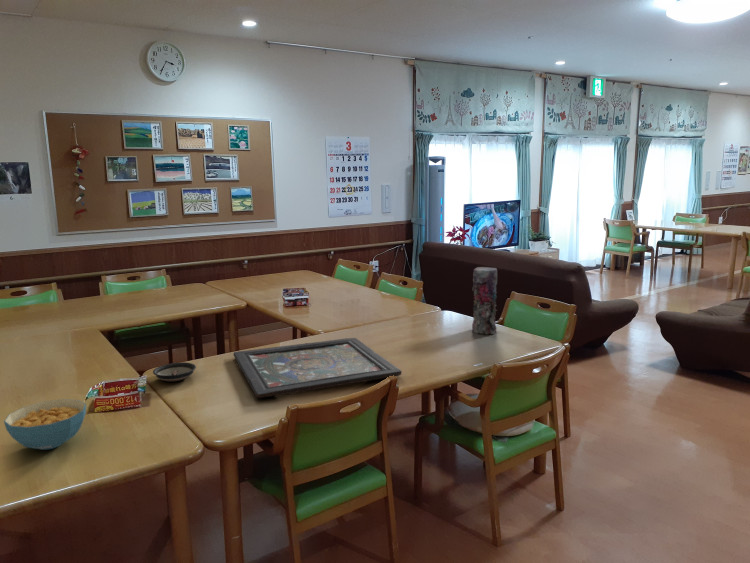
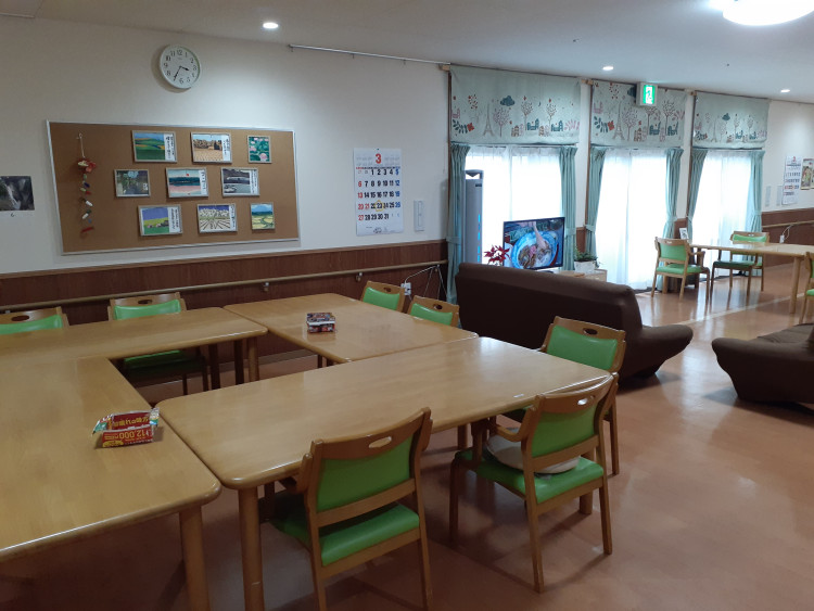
- vase [471,266,498,335]
- cereal bowl [3,398,87,451]
- board game [232,337,403,399]
- saucer [152,361,197,382]
